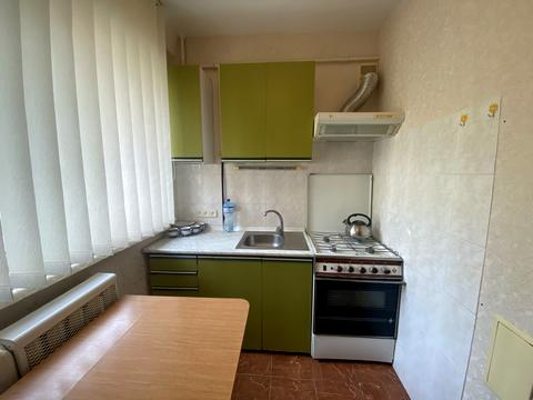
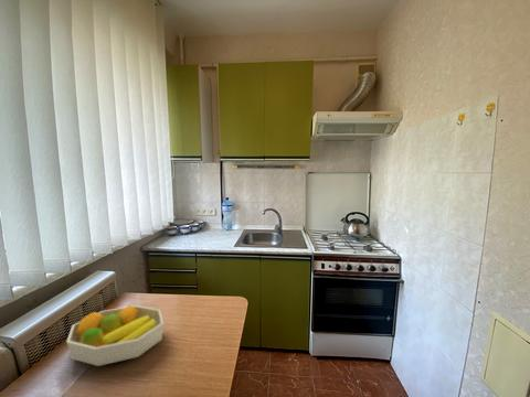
+ fruit bowl [65,303,165,367]
